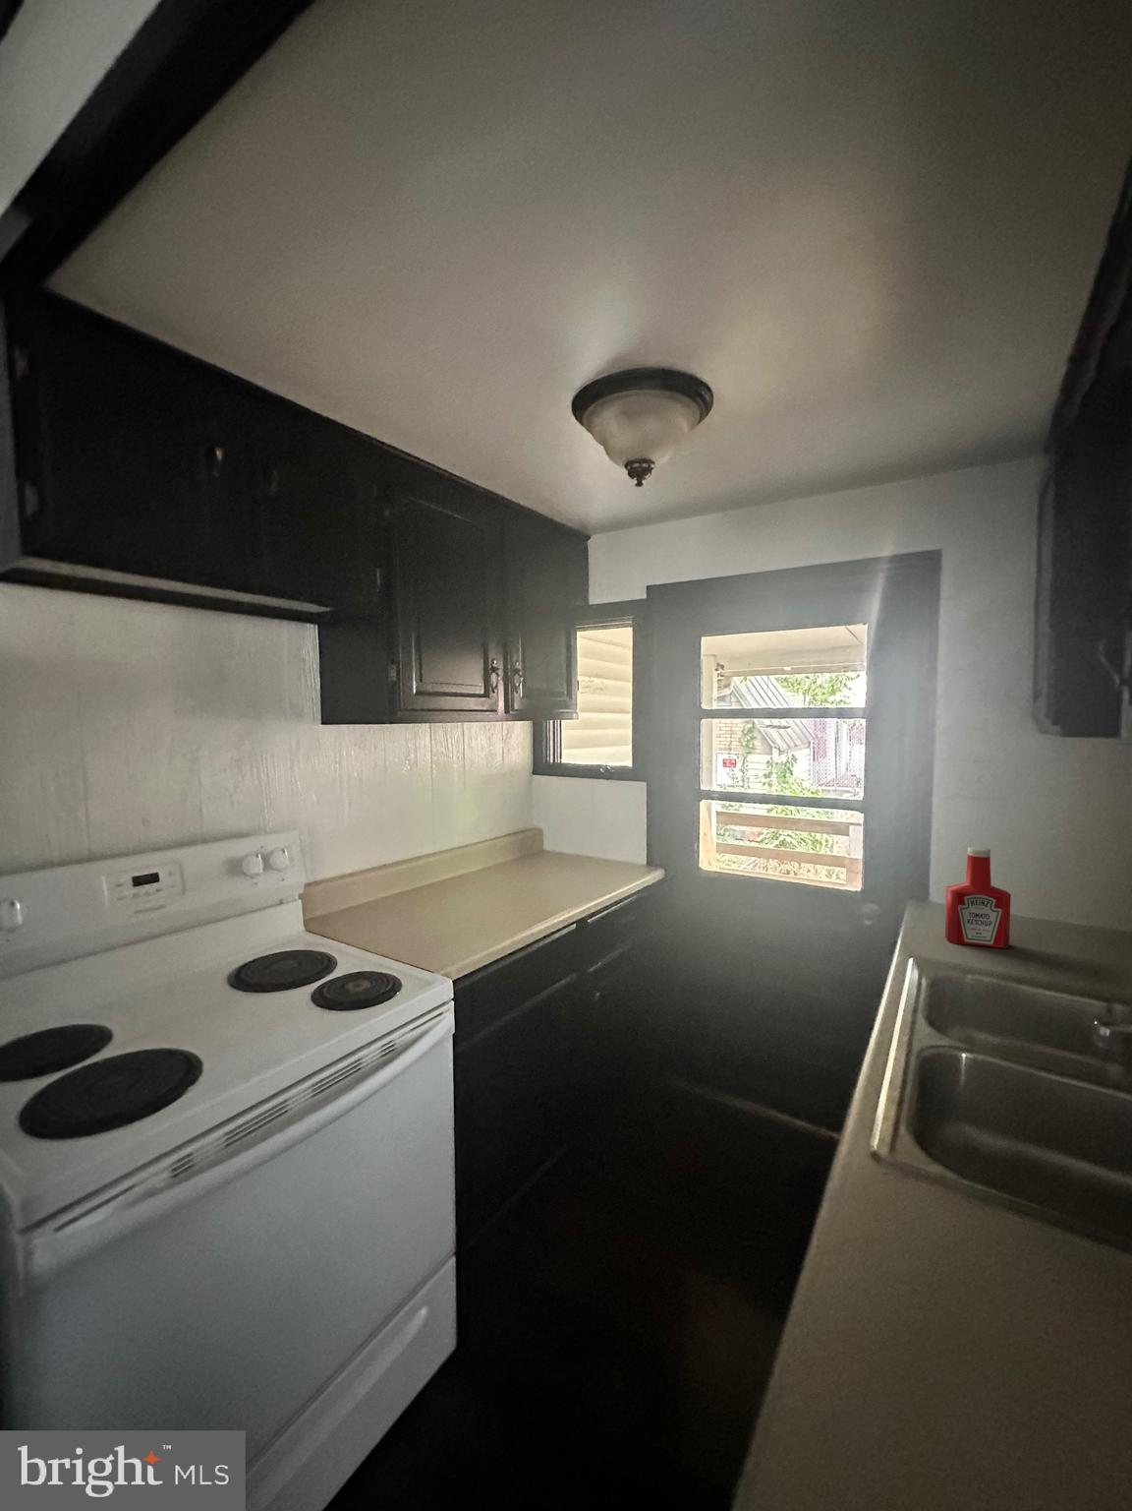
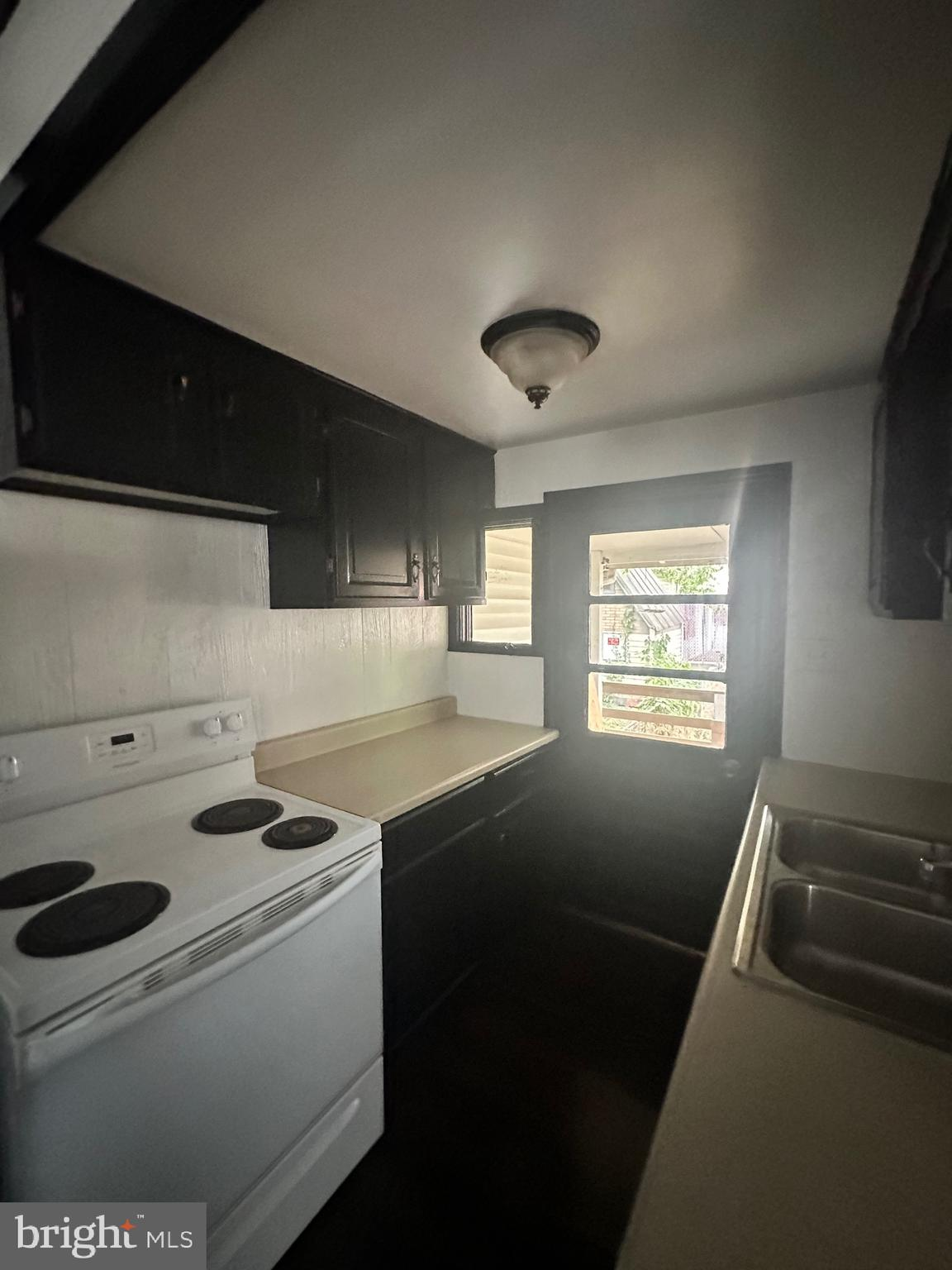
- soap bottle [944,846,1012,949]
